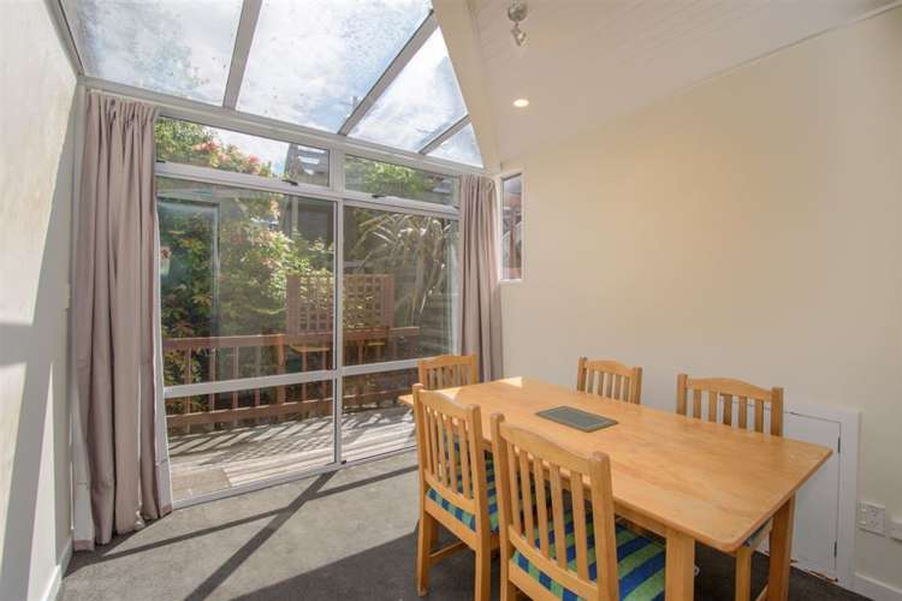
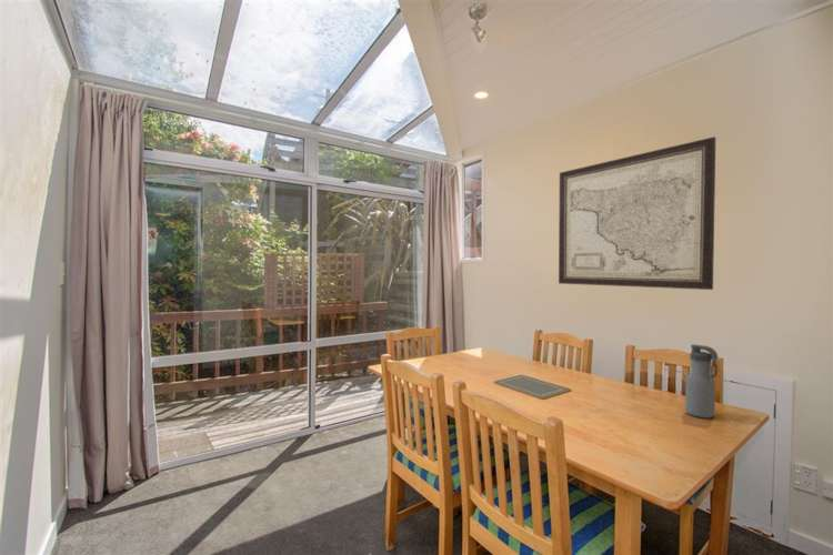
+ water bottle [684,343,719,420]
+ wall art [558,135,716,291]
